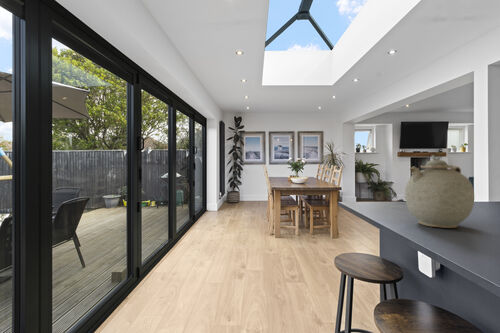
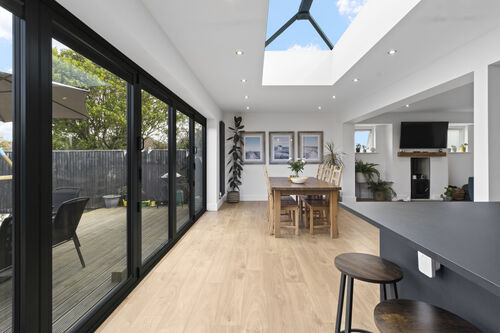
- teapot [404,154,475,229]
